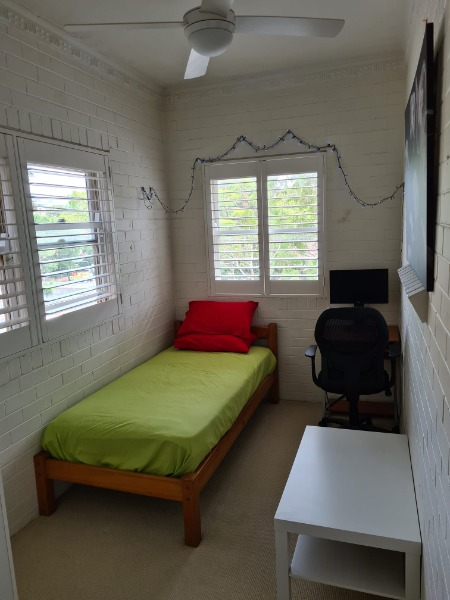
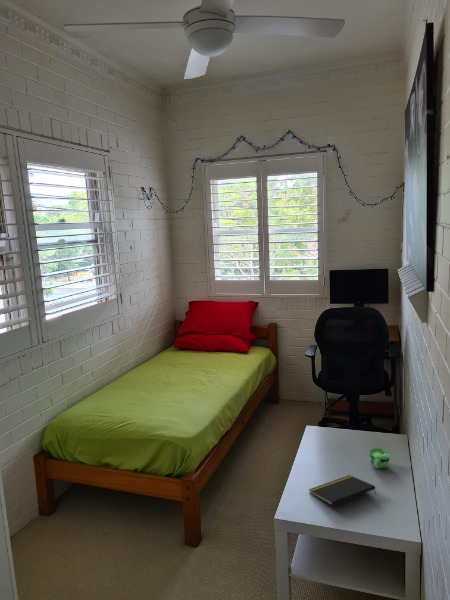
+ cup [368,447,391,469]
+ notepad [308,474,377,506]
